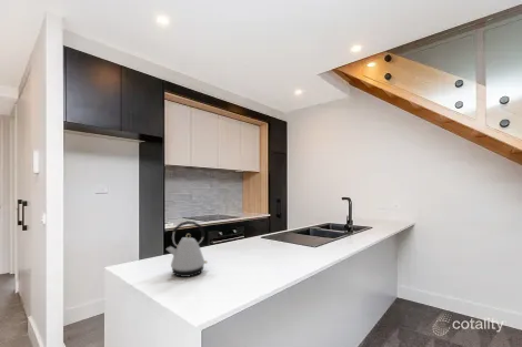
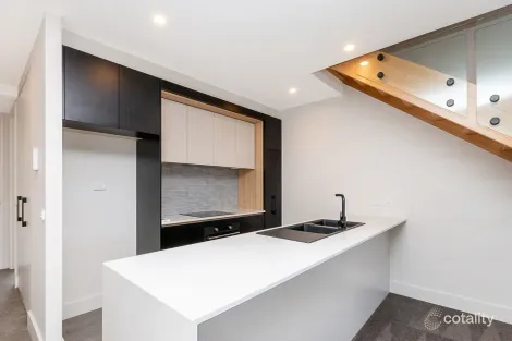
- kettle [165,220,209,278]
